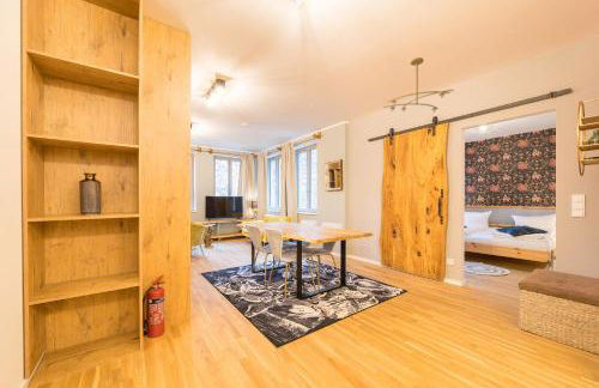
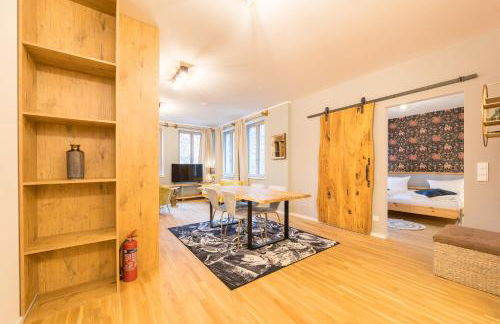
- ceiling light fixture [382,56,455,114]
